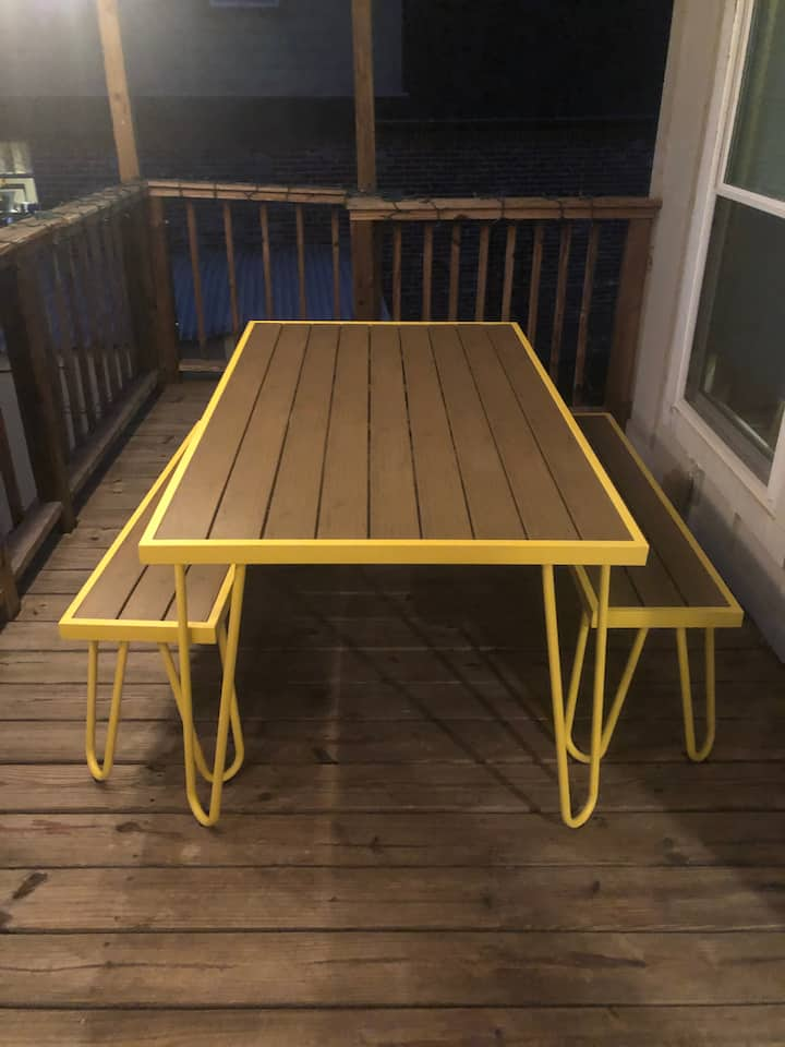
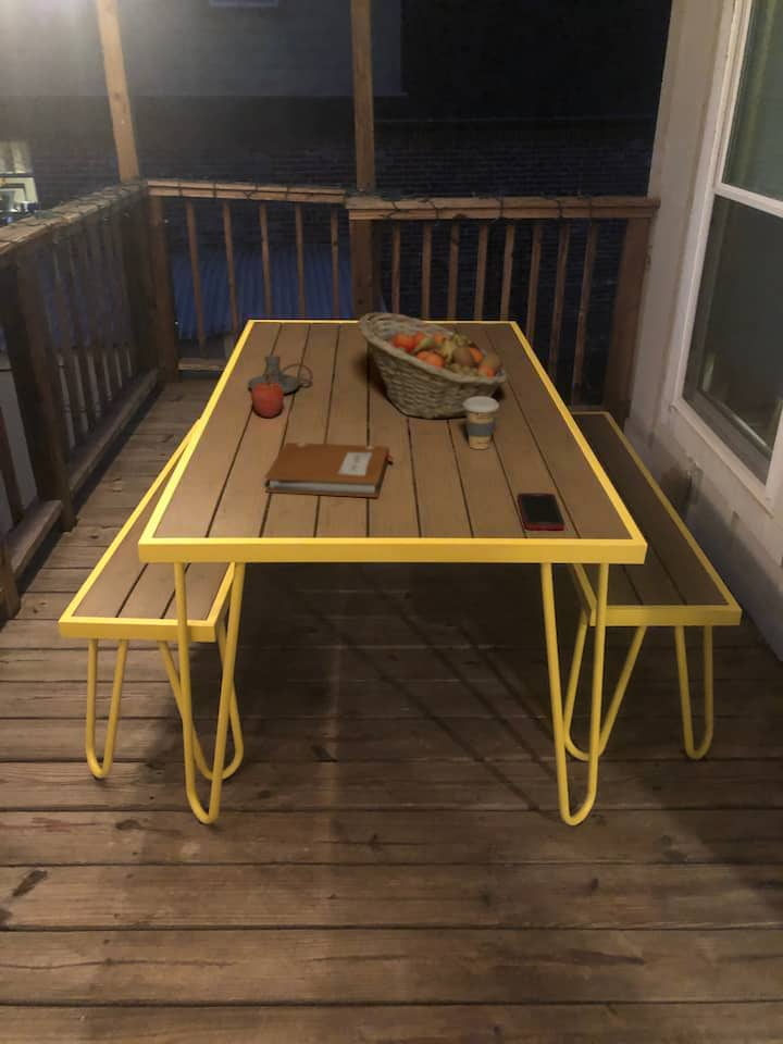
+ fruit basket [356,311,510,420]
+ candle holder [247,355,313,395]
+ cell phone [517,492,566,531]
+ coffee cup [463,397,500,450]
+ notebook [263,442,395,498]
+ apple [250,378,285,419]
